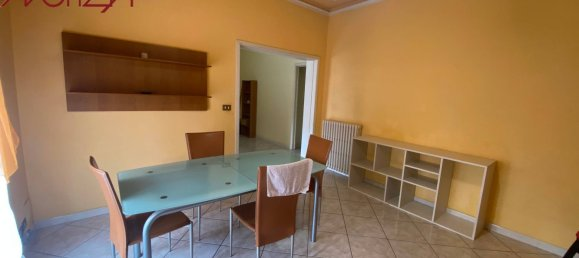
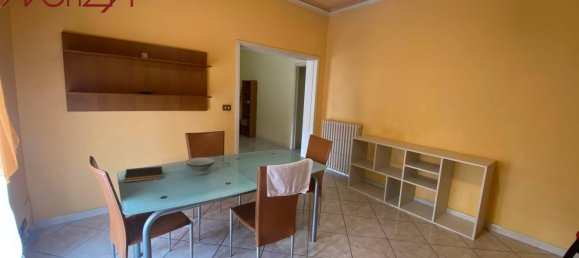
+ bowl [185,156,216,176]
+ notepad [123,165,164,183]
